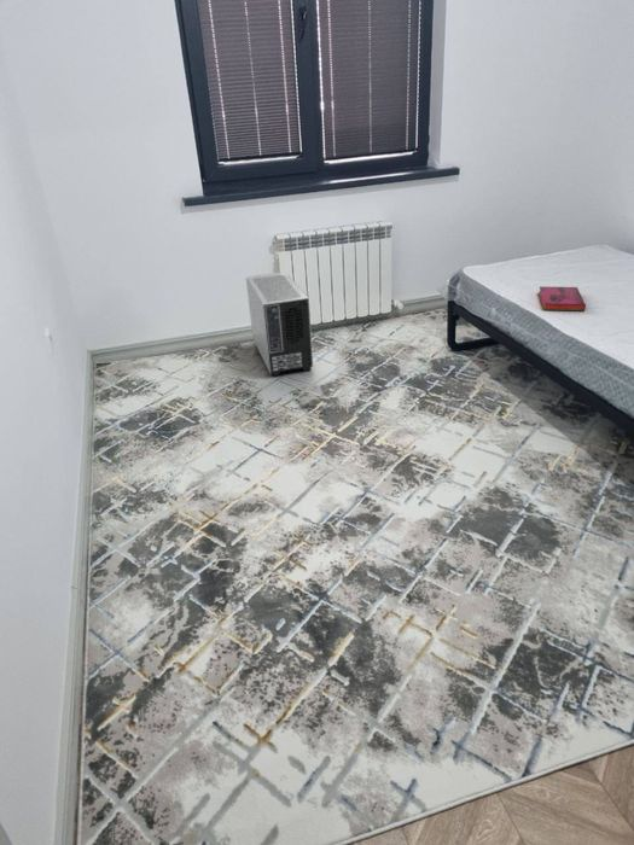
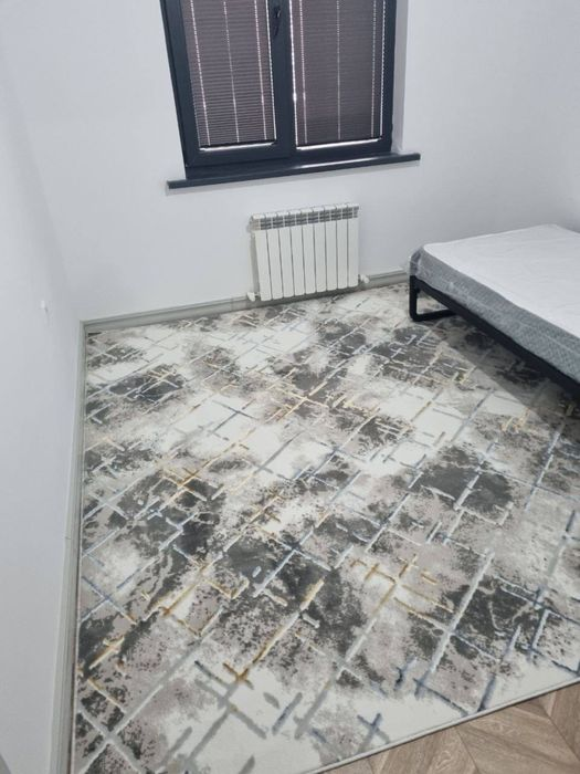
- hardback book [537,285,587,311]
- air purifier [245,272,314,377]
